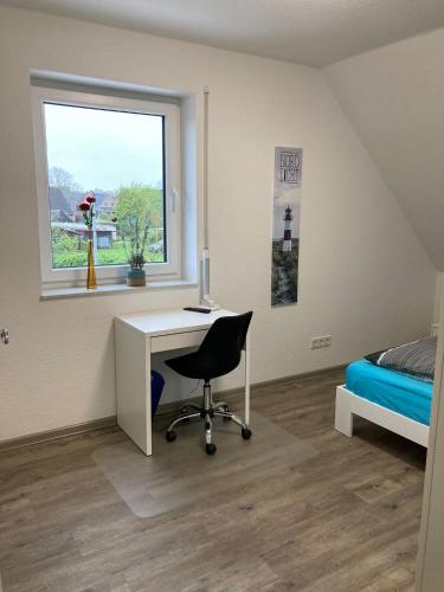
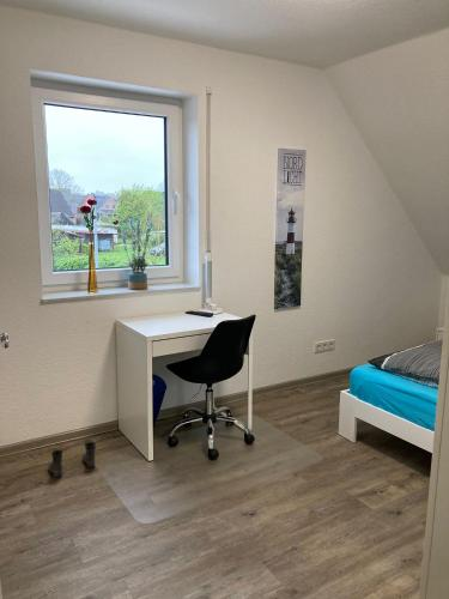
+ boots [47,441,97,478]
